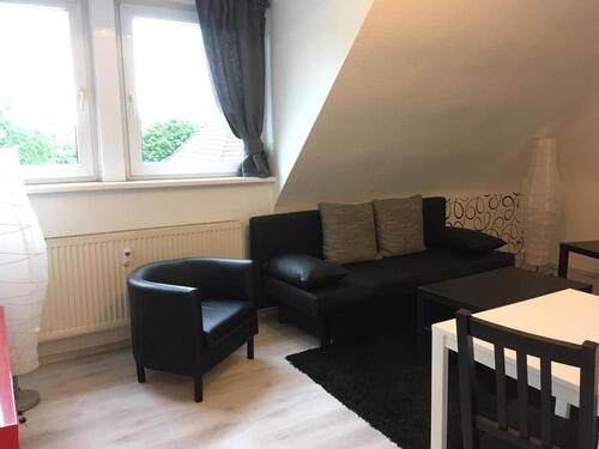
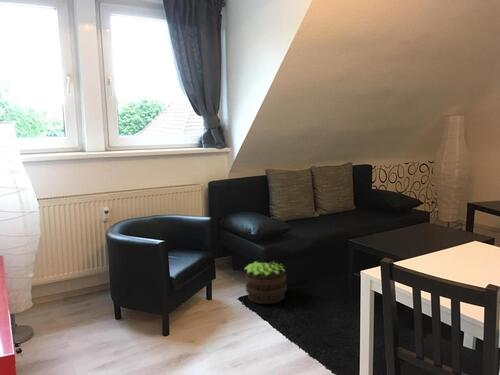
+ potted plant [243,261,288,305]
